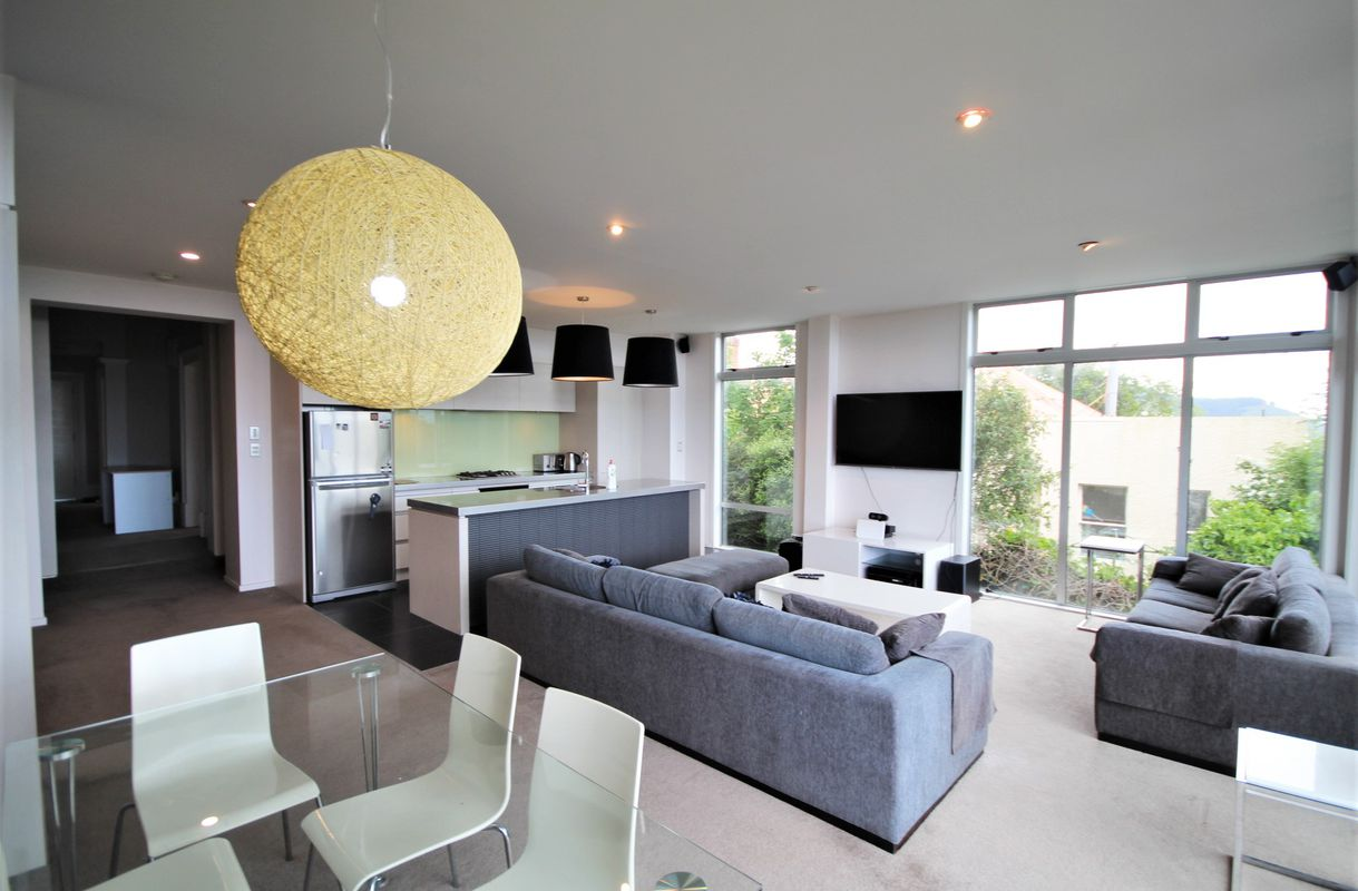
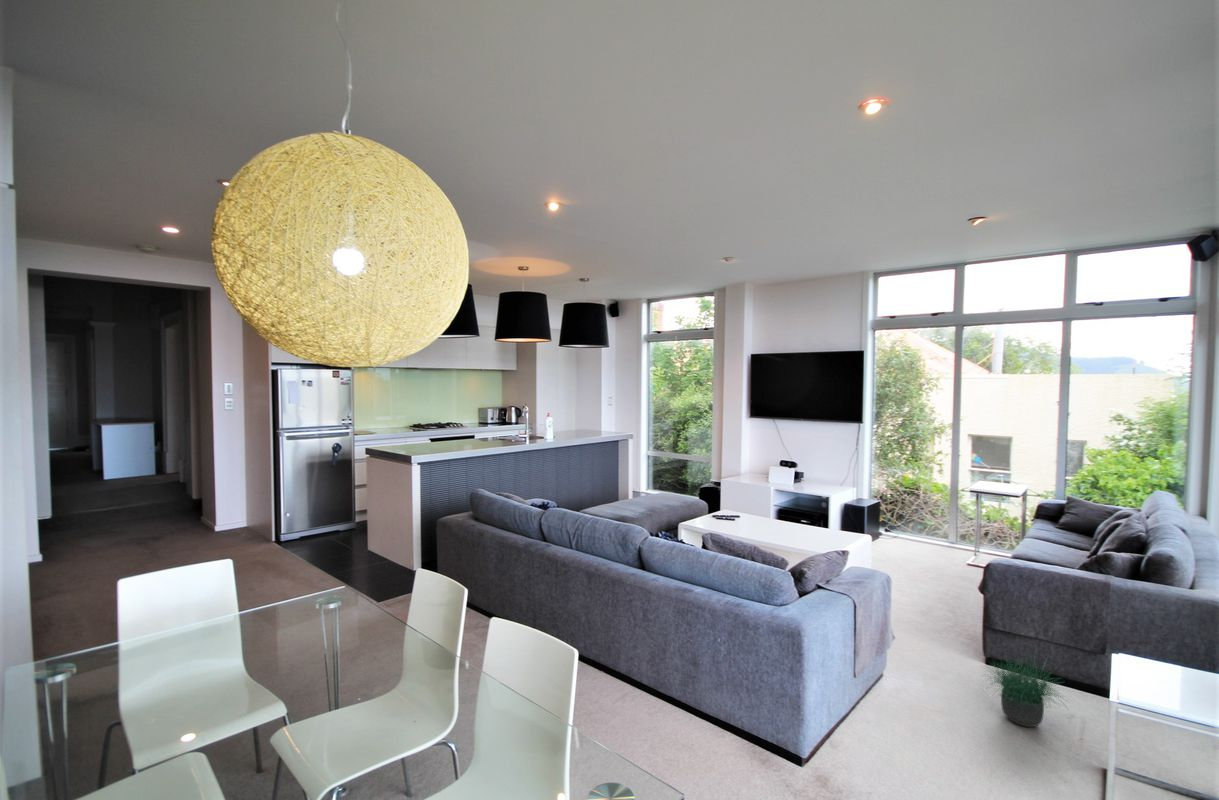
+ potted plant [975,647,1072,728]
